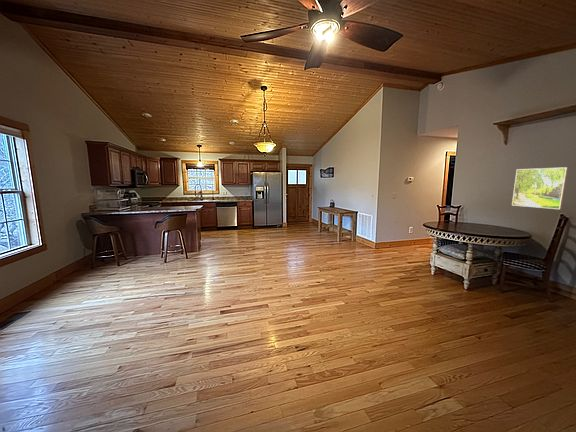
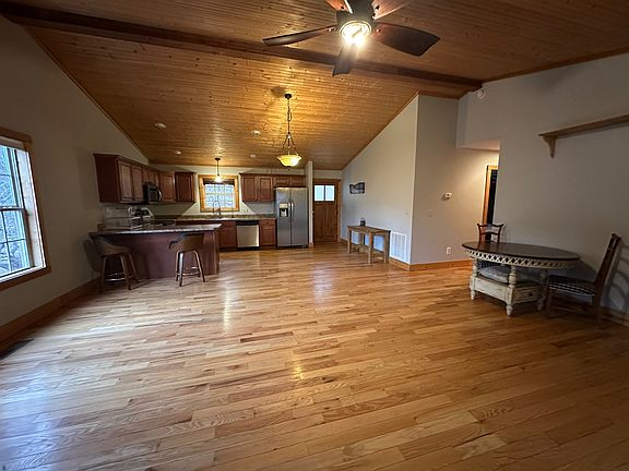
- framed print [511,166,569,210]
